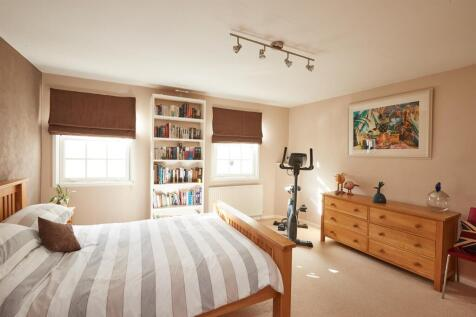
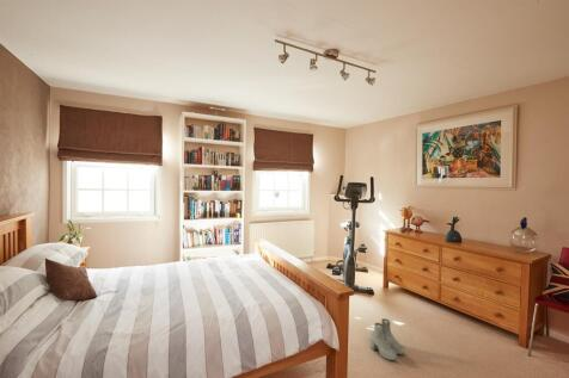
+ boots [369,317,405,361]
